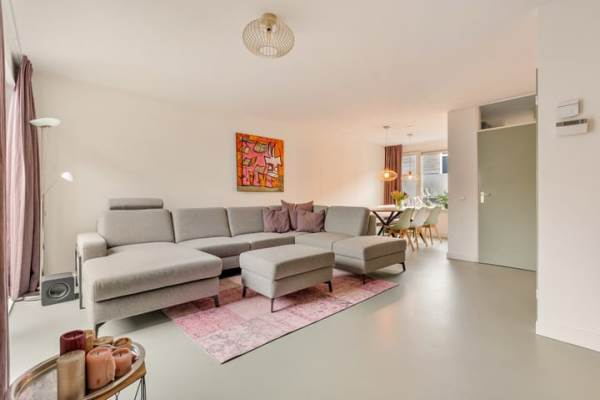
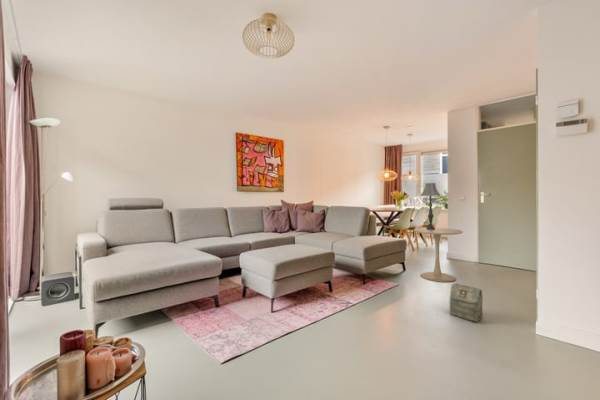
+ table lamp [420,182,441,230]
+ bag [449,282,484,323]
+ side table [412,227,464,283]
